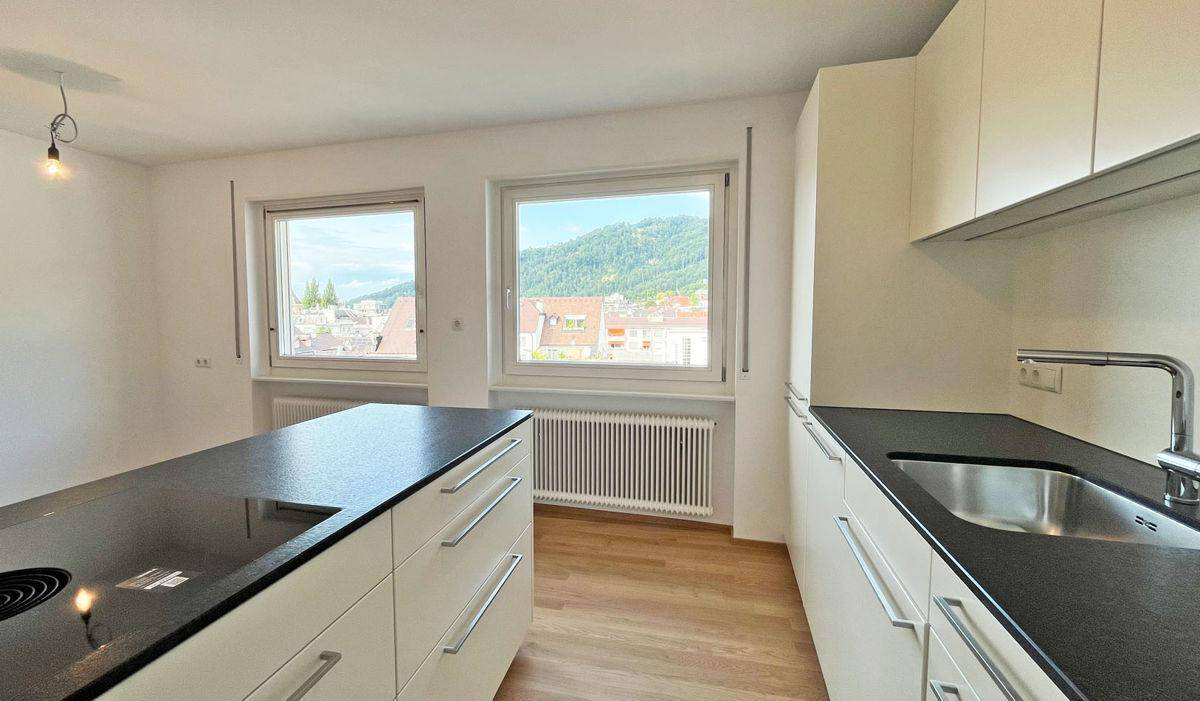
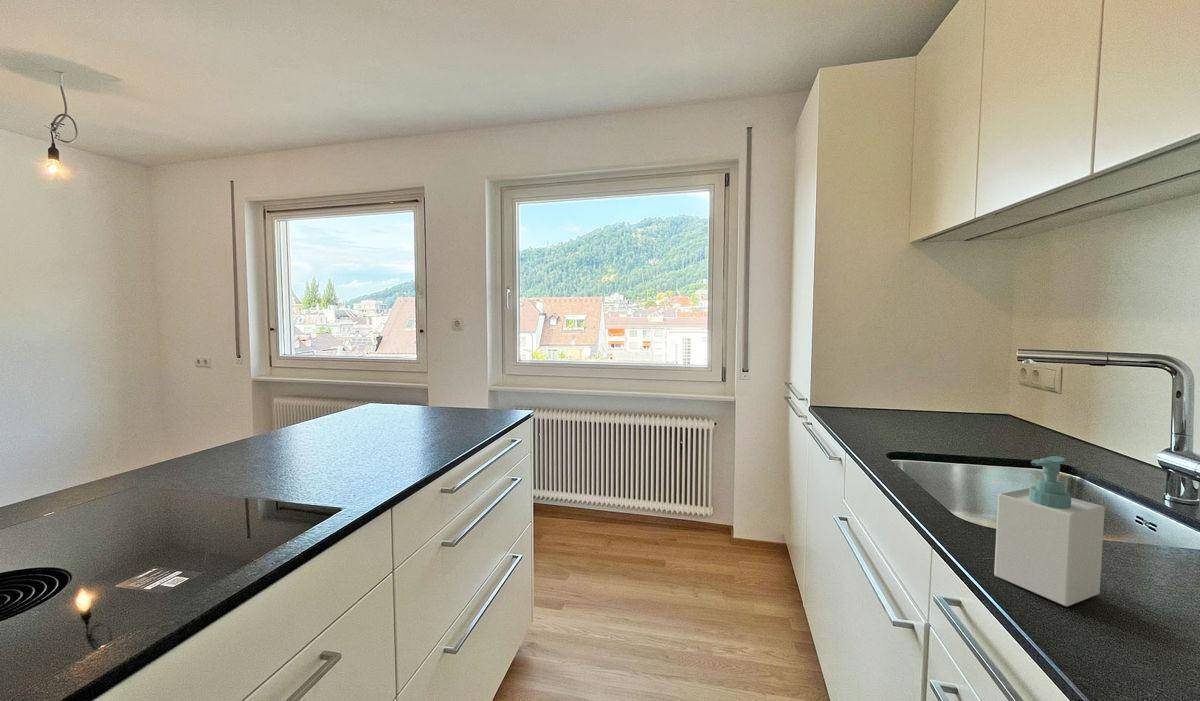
+ soap bottle [993,455,1106,607]
